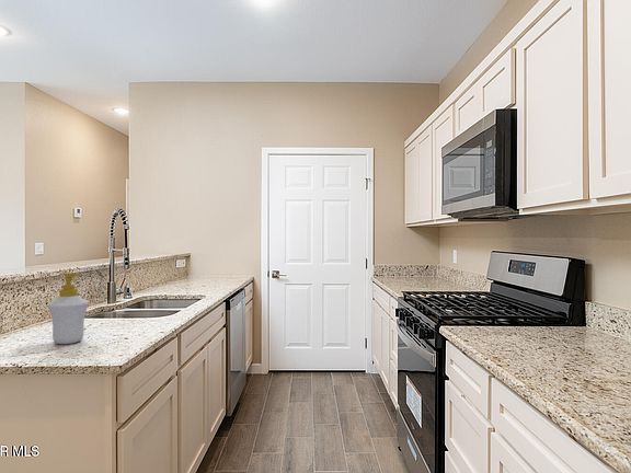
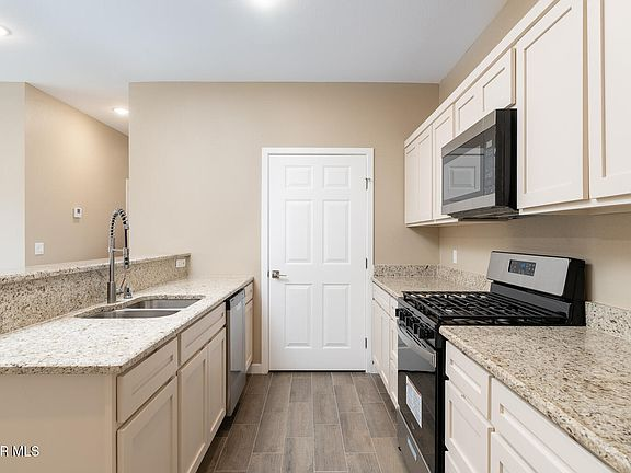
- soap bottle [46,272,90,345]
